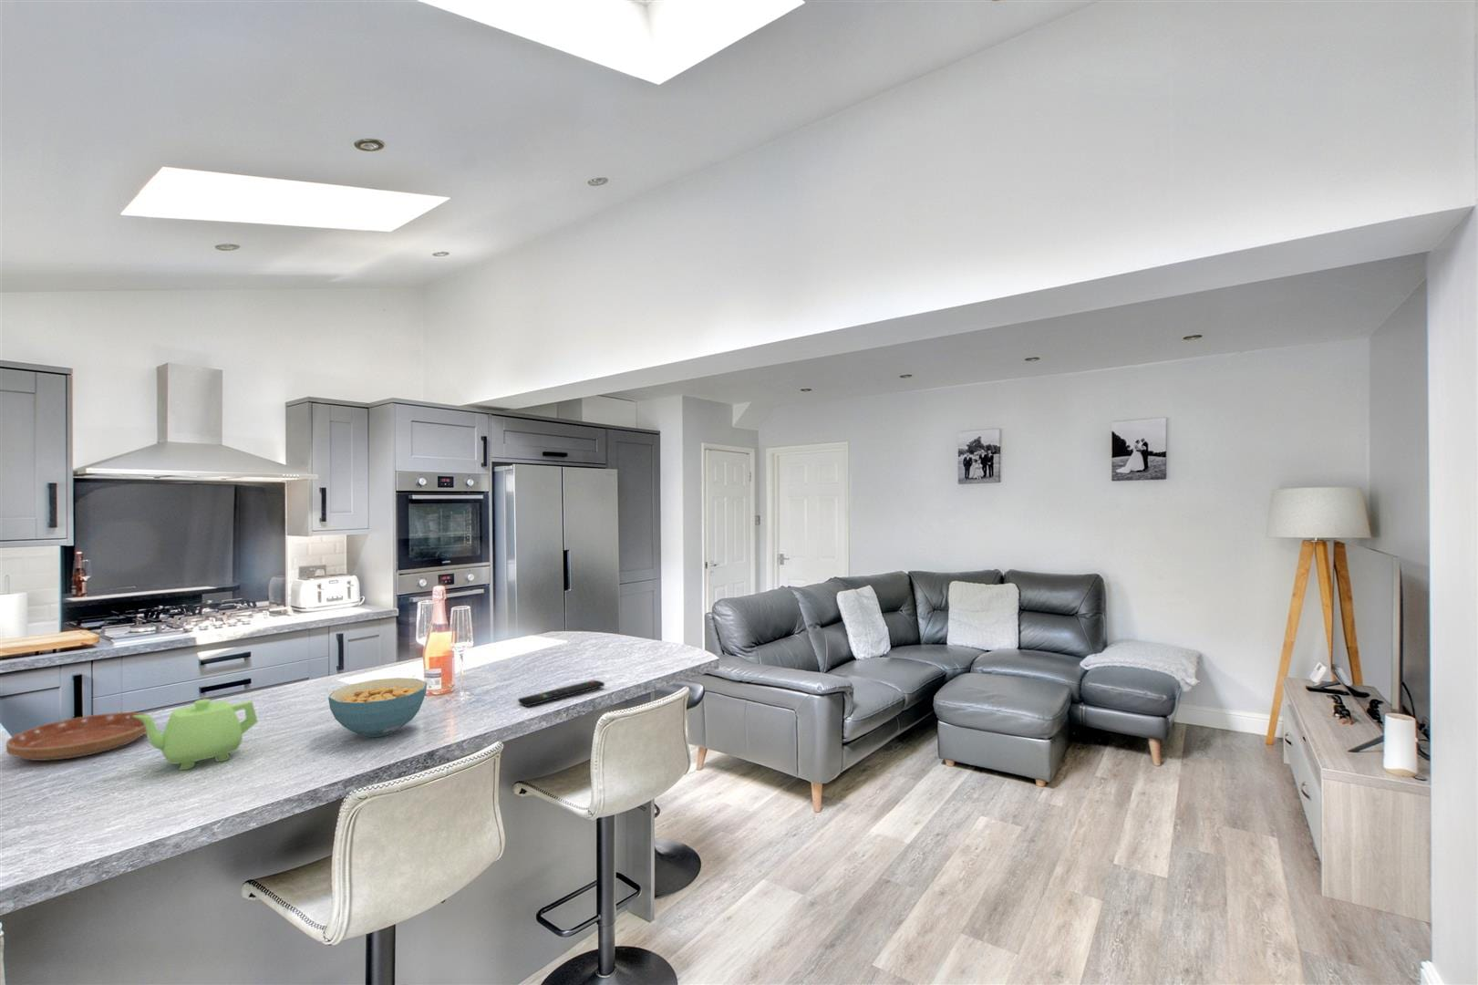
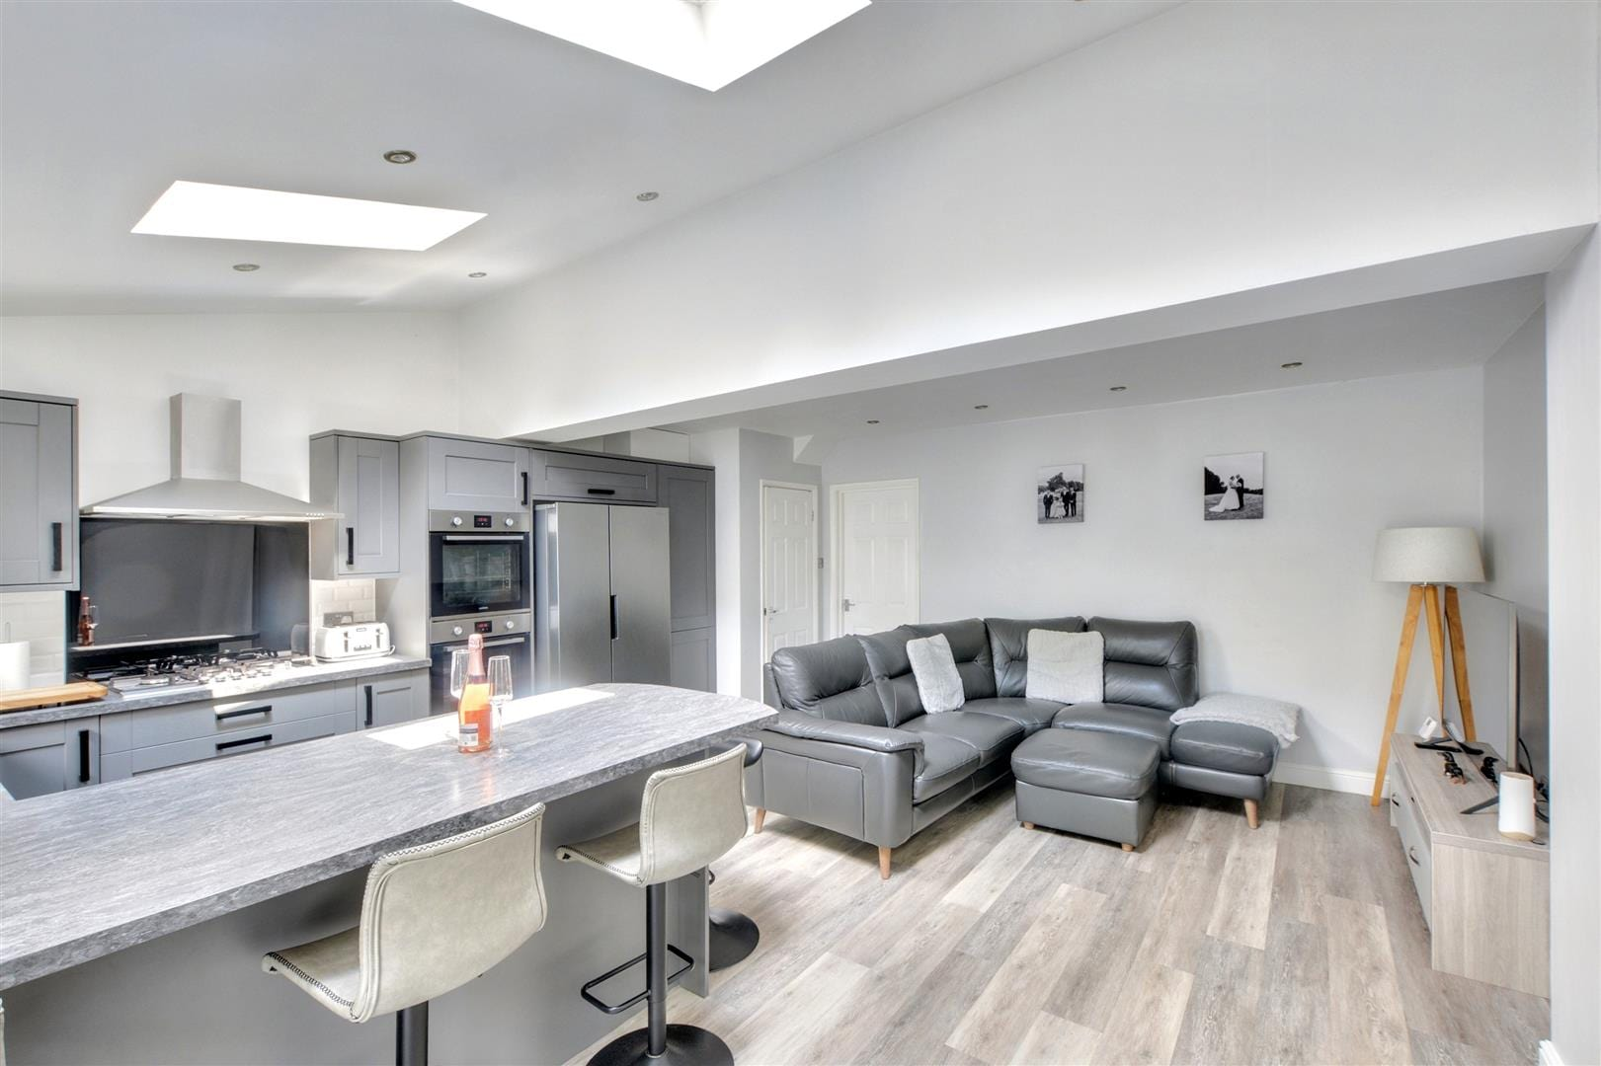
- remote control [516,679,605,708]
- cereal bowl [327,677,427,738]
- teapot [132,698,259,771]
- saucer [5,711,153,762]
